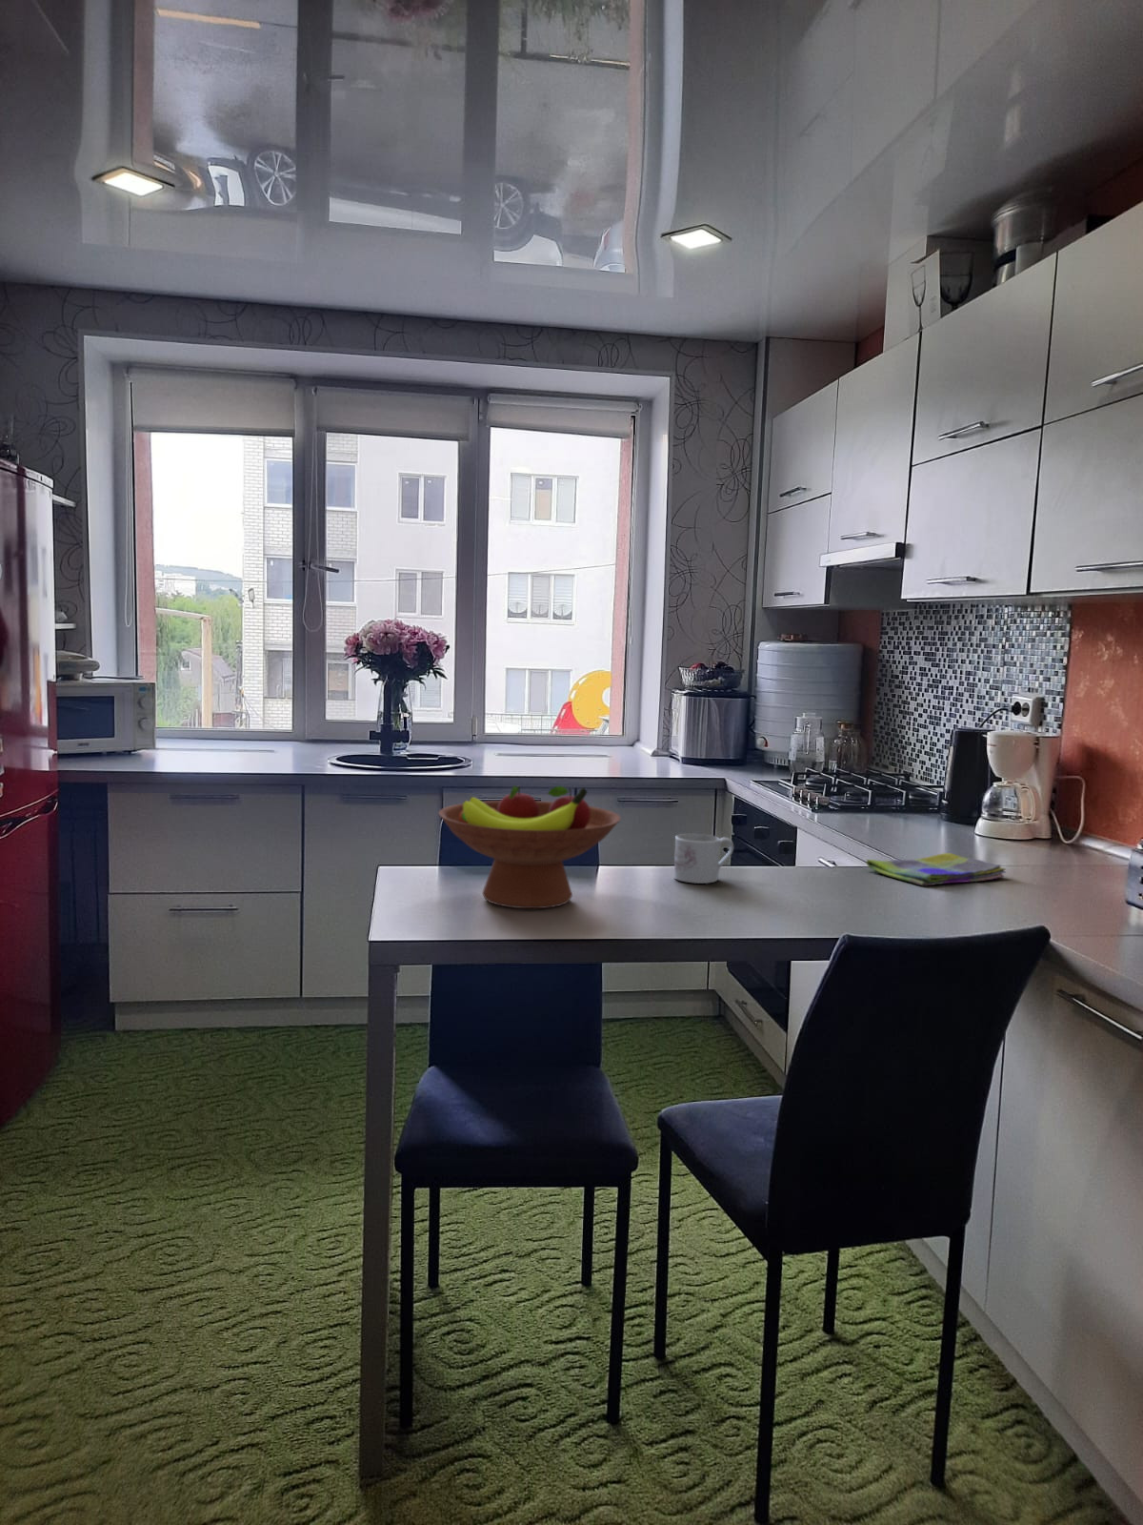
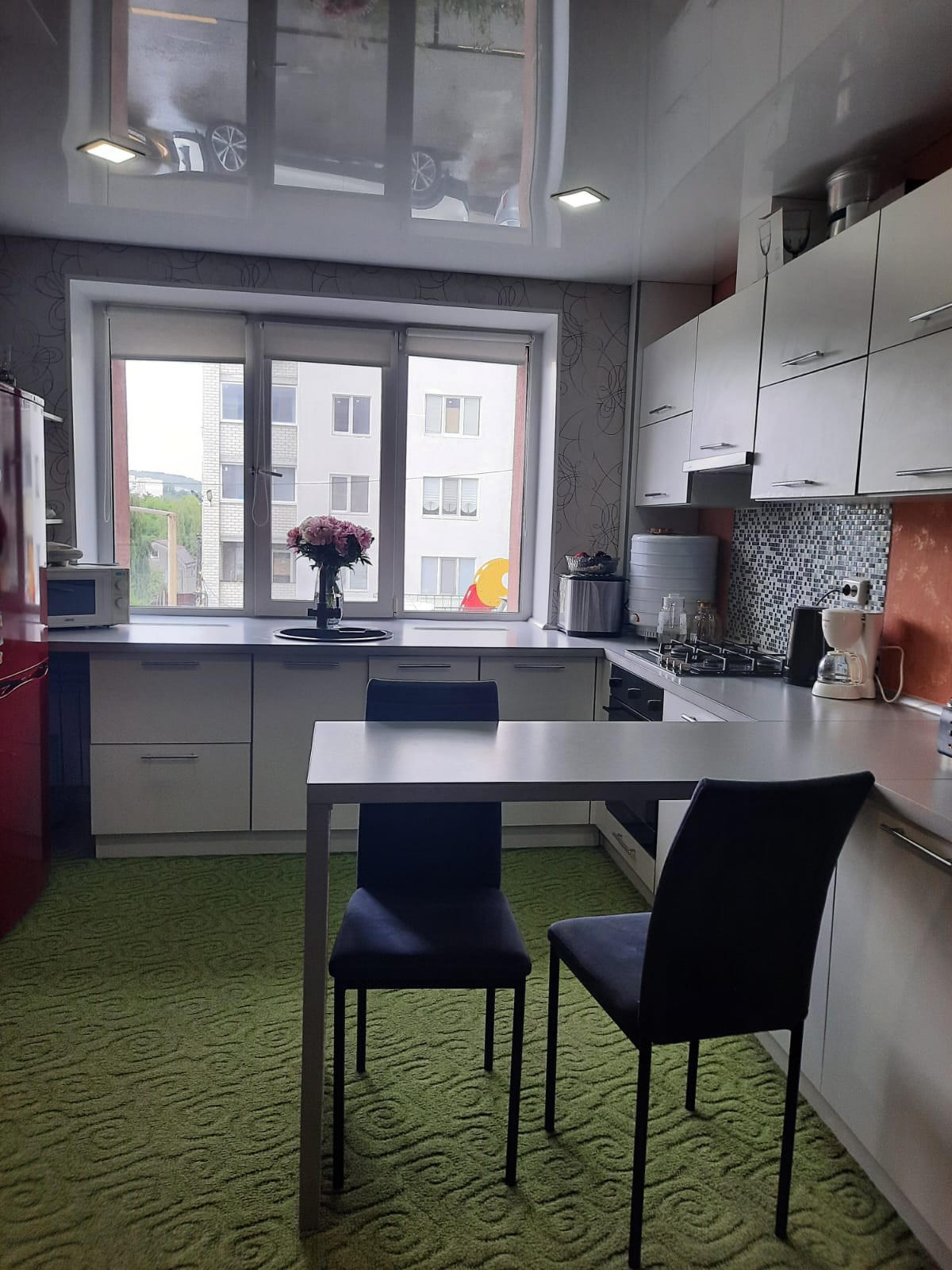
- fruit bowl [437,784,622,909]
- dish towel [866,853,1007,886]
- mug [674,833,735,885]
